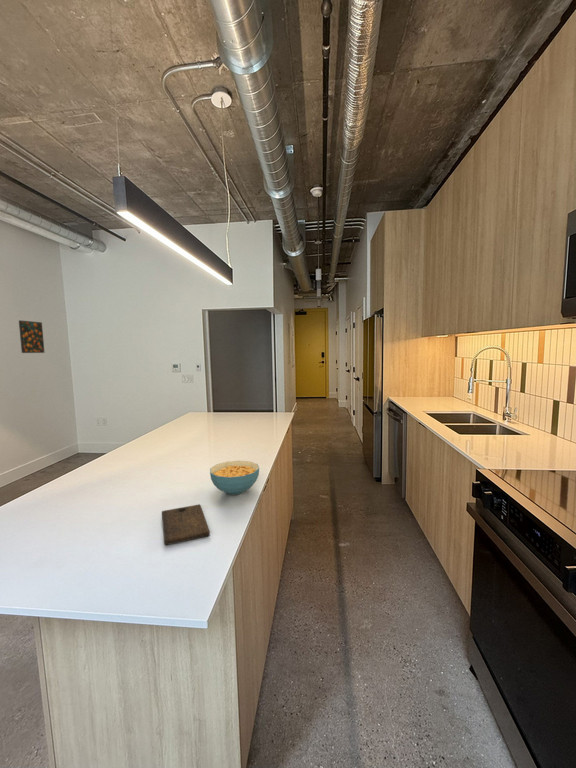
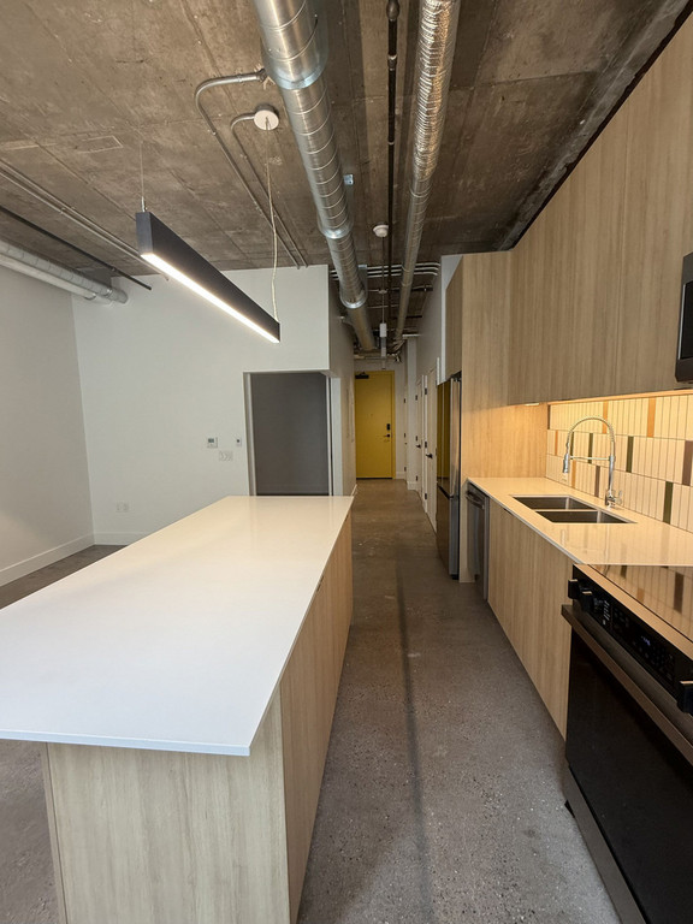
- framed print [18,319,46,354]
- cereal bowl [209,460,260,496]
- cutting board [161,503,211,546]
